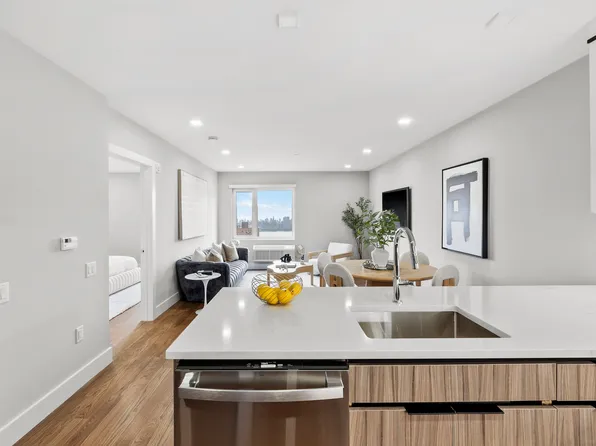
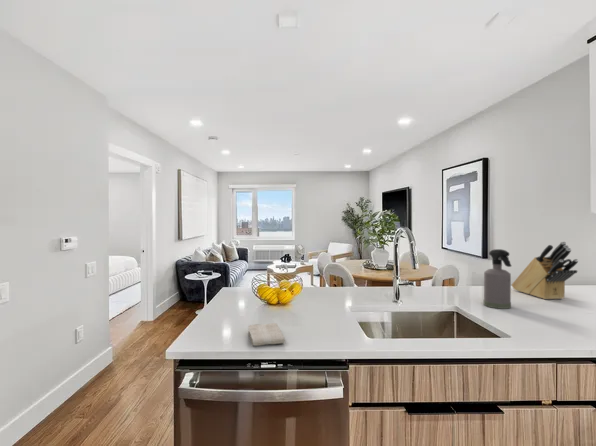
+ knife block [511,240,579,300]
+ spray bottle [483,248,512,310]
+ washcloth [247,322,286,347]
